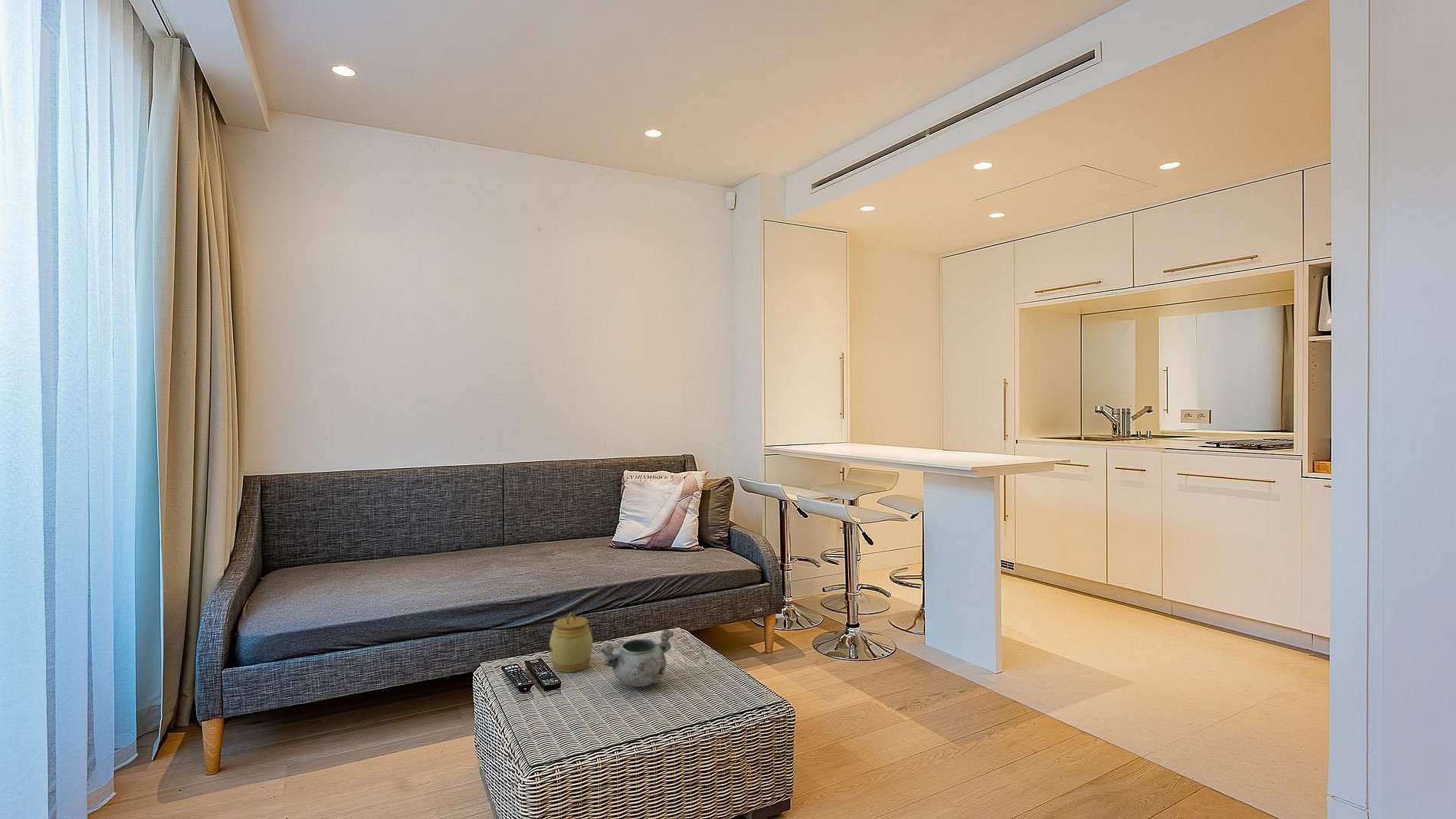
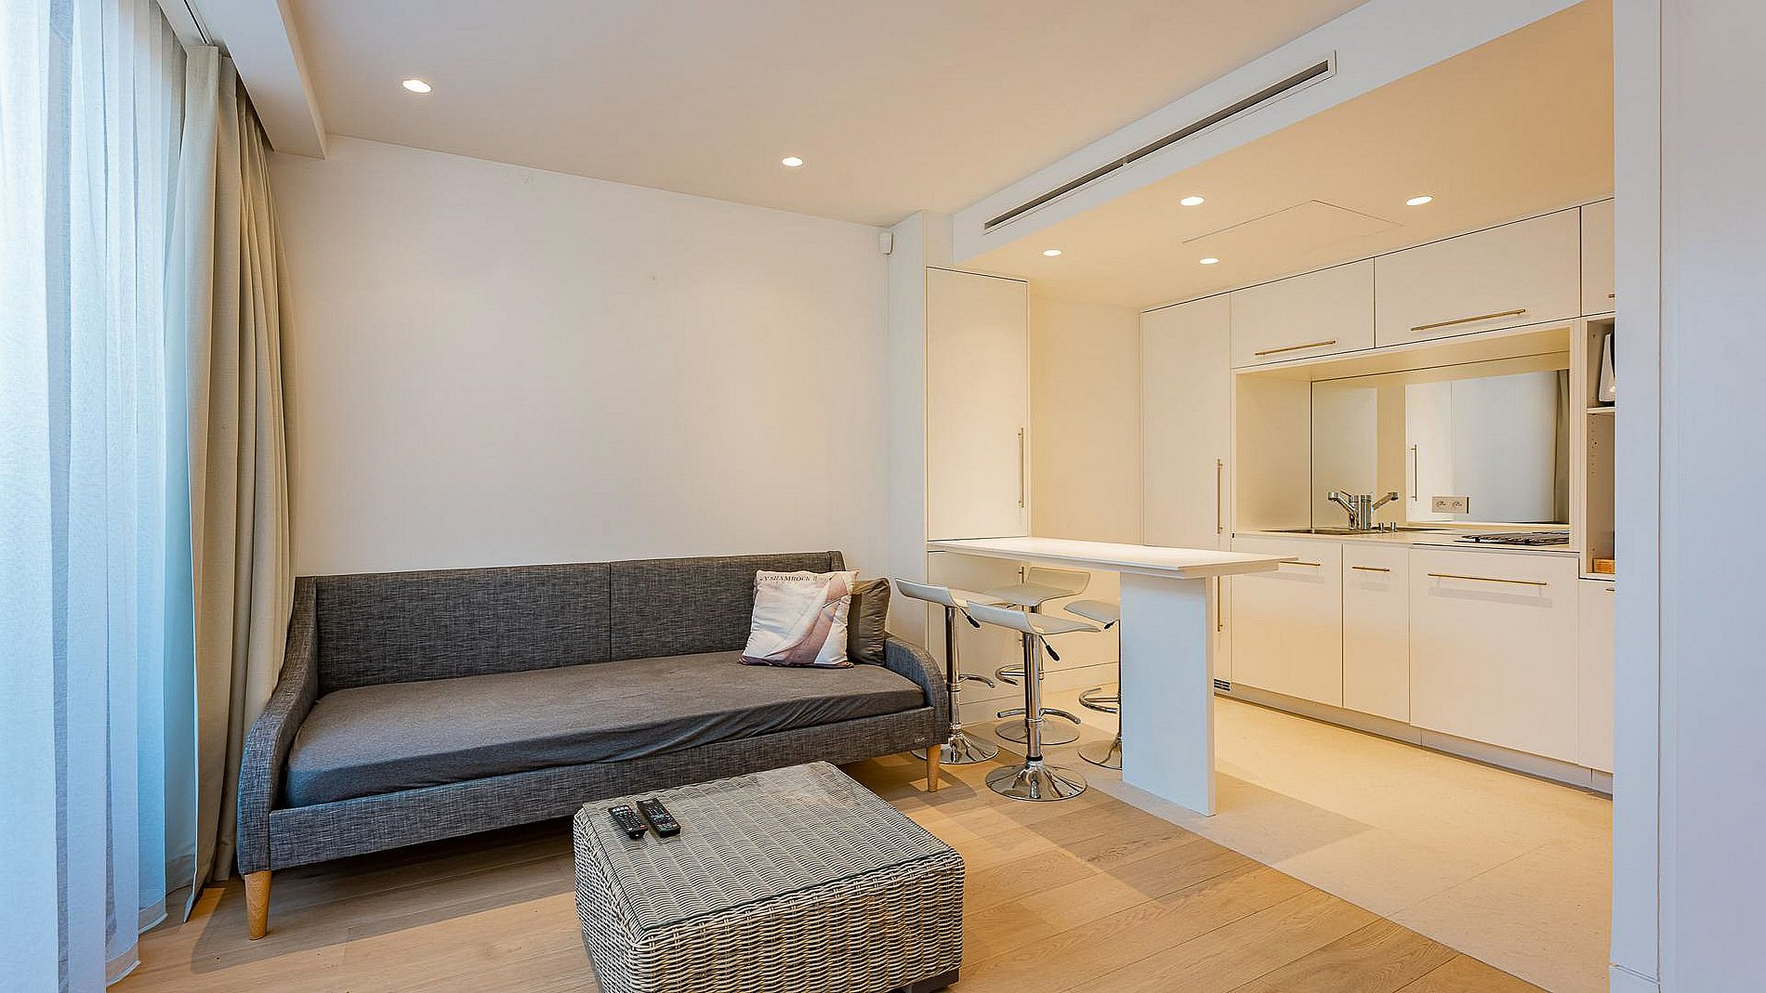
- jar [549,611,593,673]
- decorative bowl [598,629,674,687]
